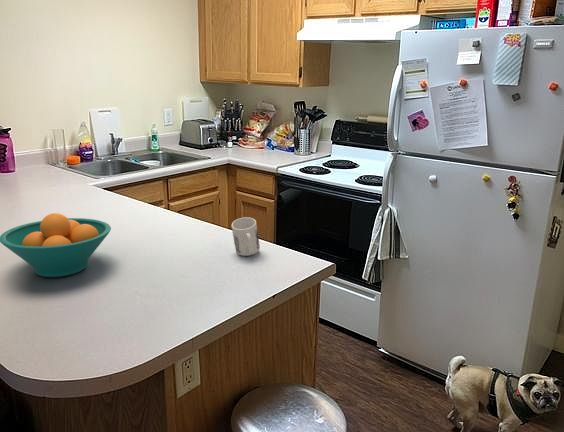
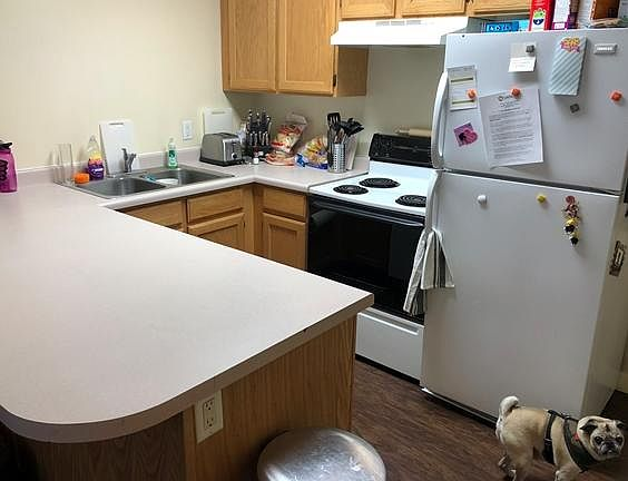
- fruit bowl [0,212,112,278]
- mug [231,216,261,257]
